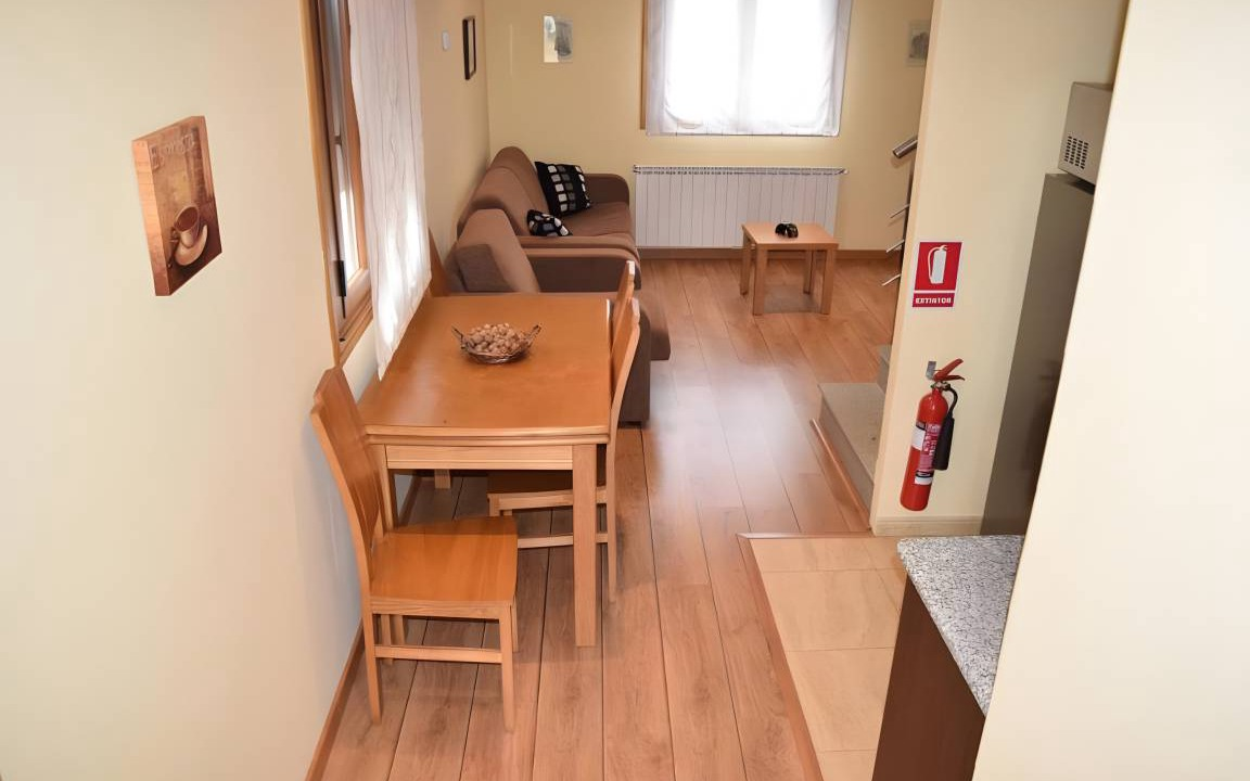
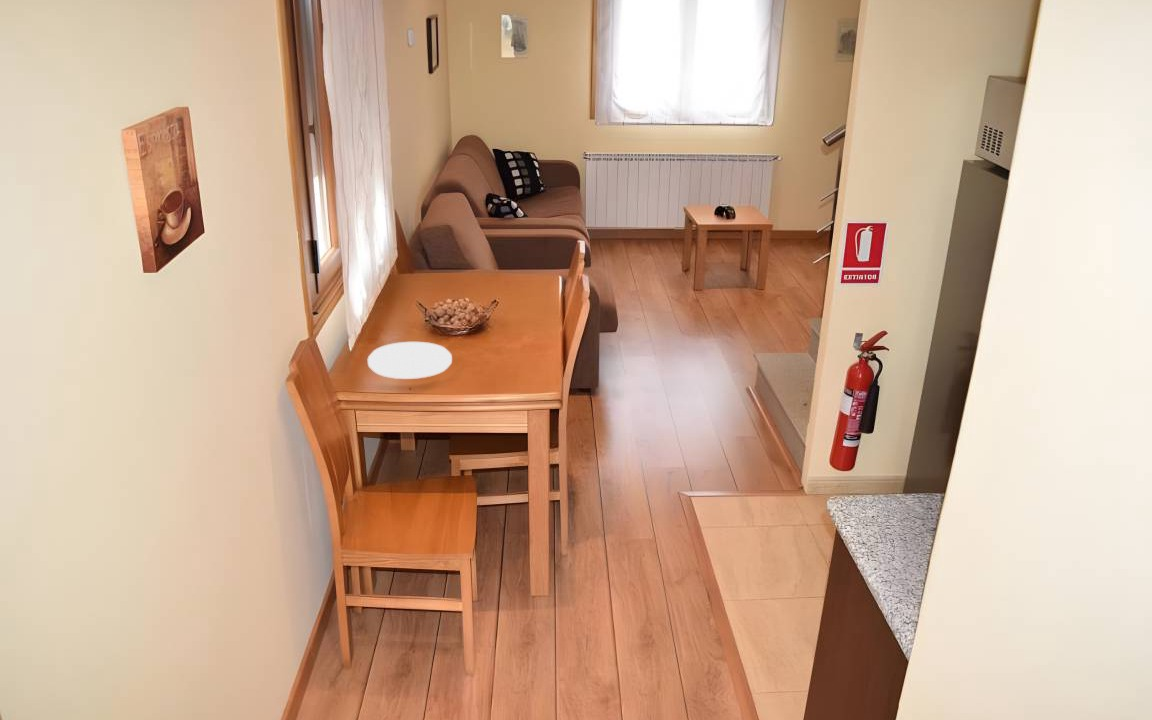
+ plate [367,341,453,380]
